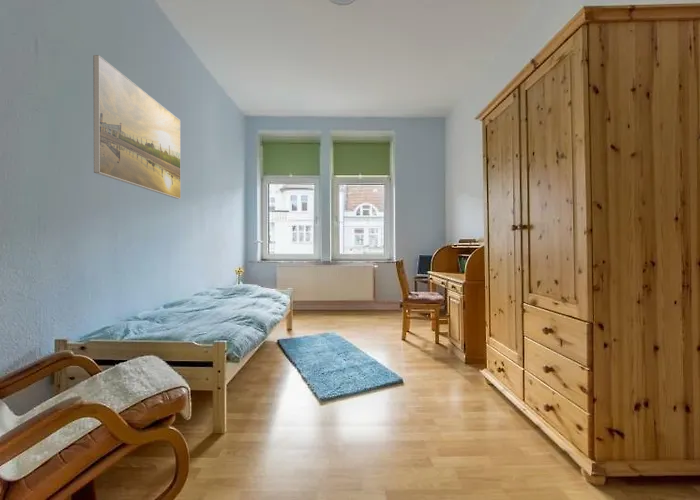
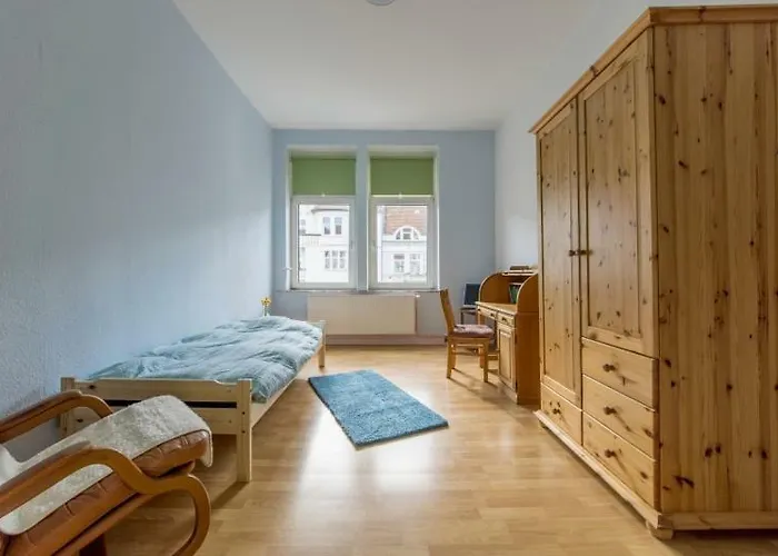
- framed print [92,54,182,200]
